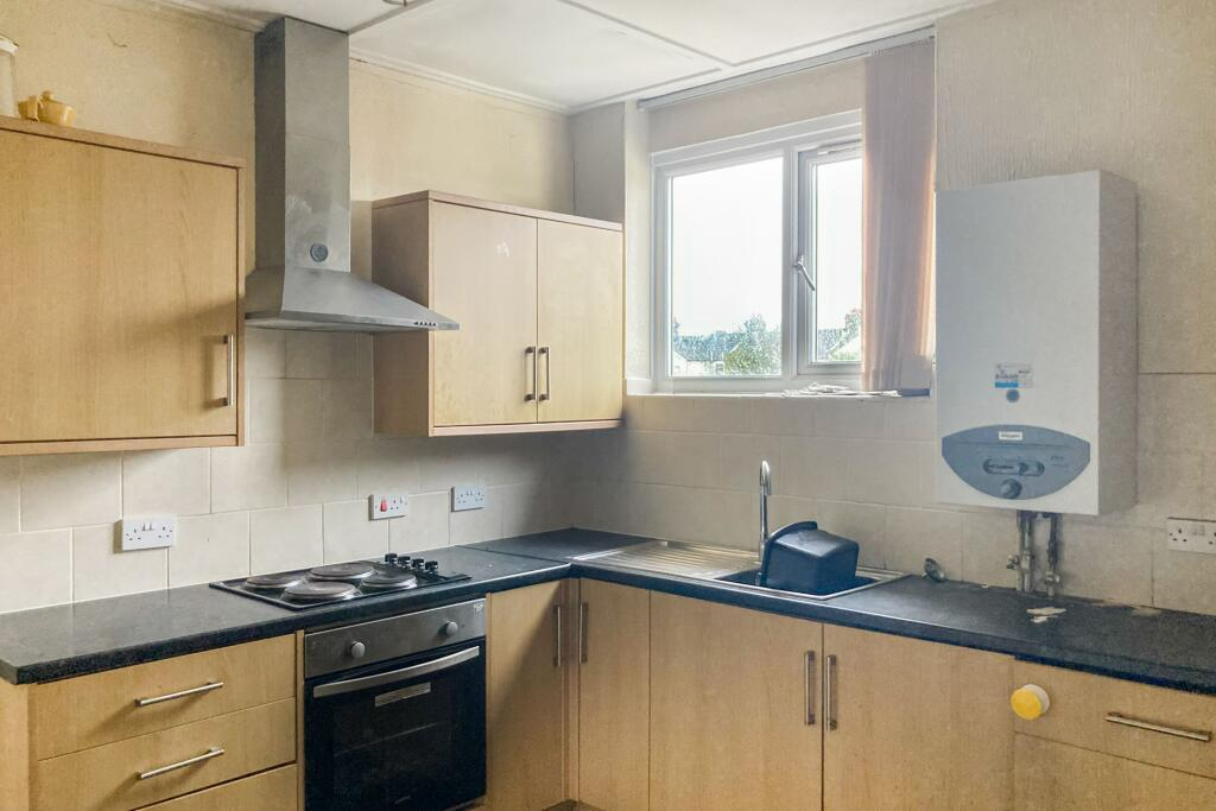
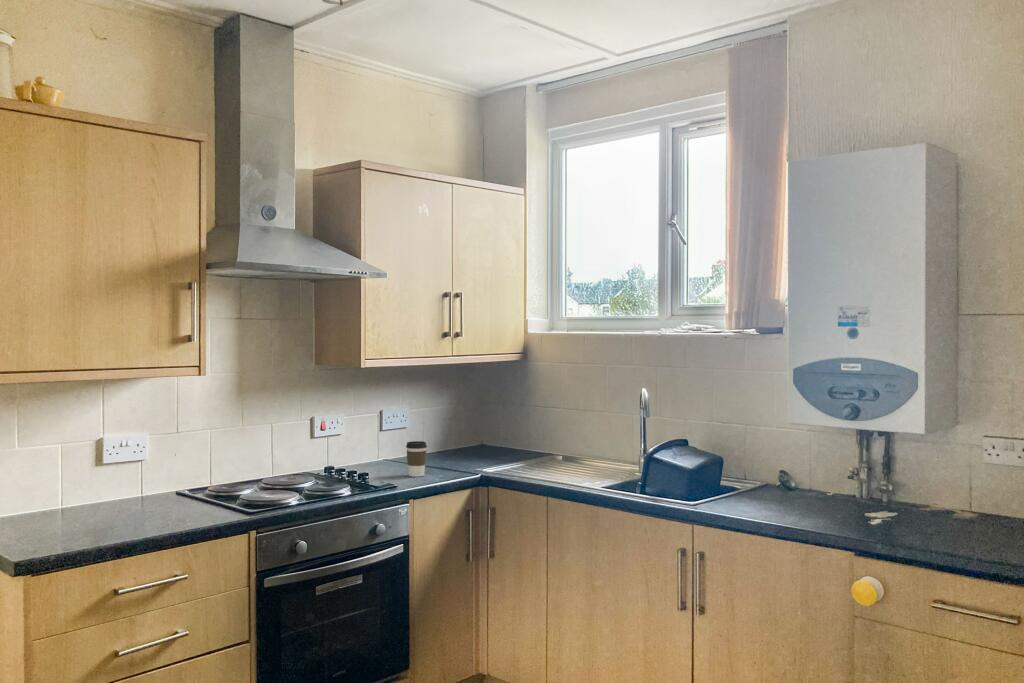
+ coffee cup [405,440,428,478]
